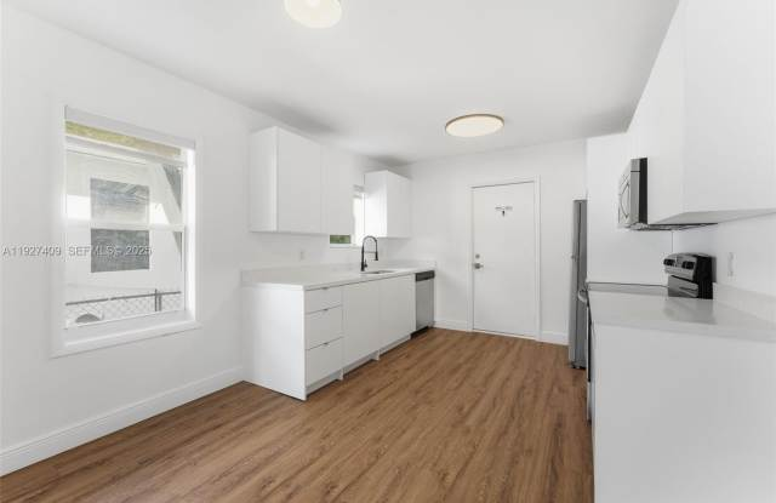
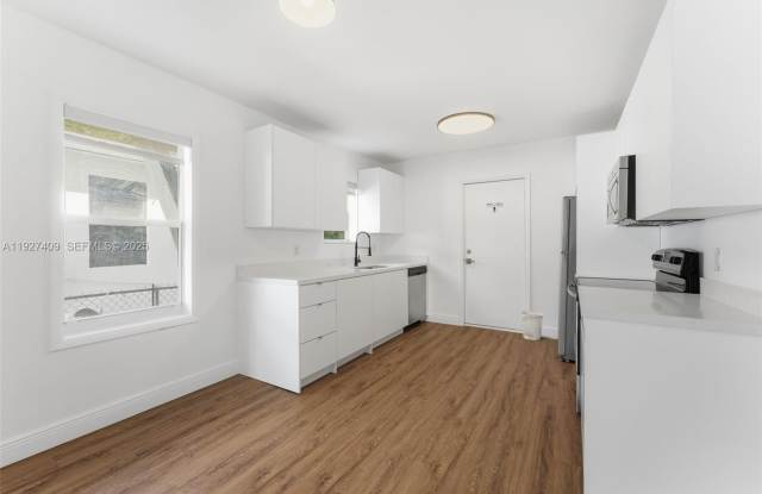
+ wastebasket [520,311,544,342]
